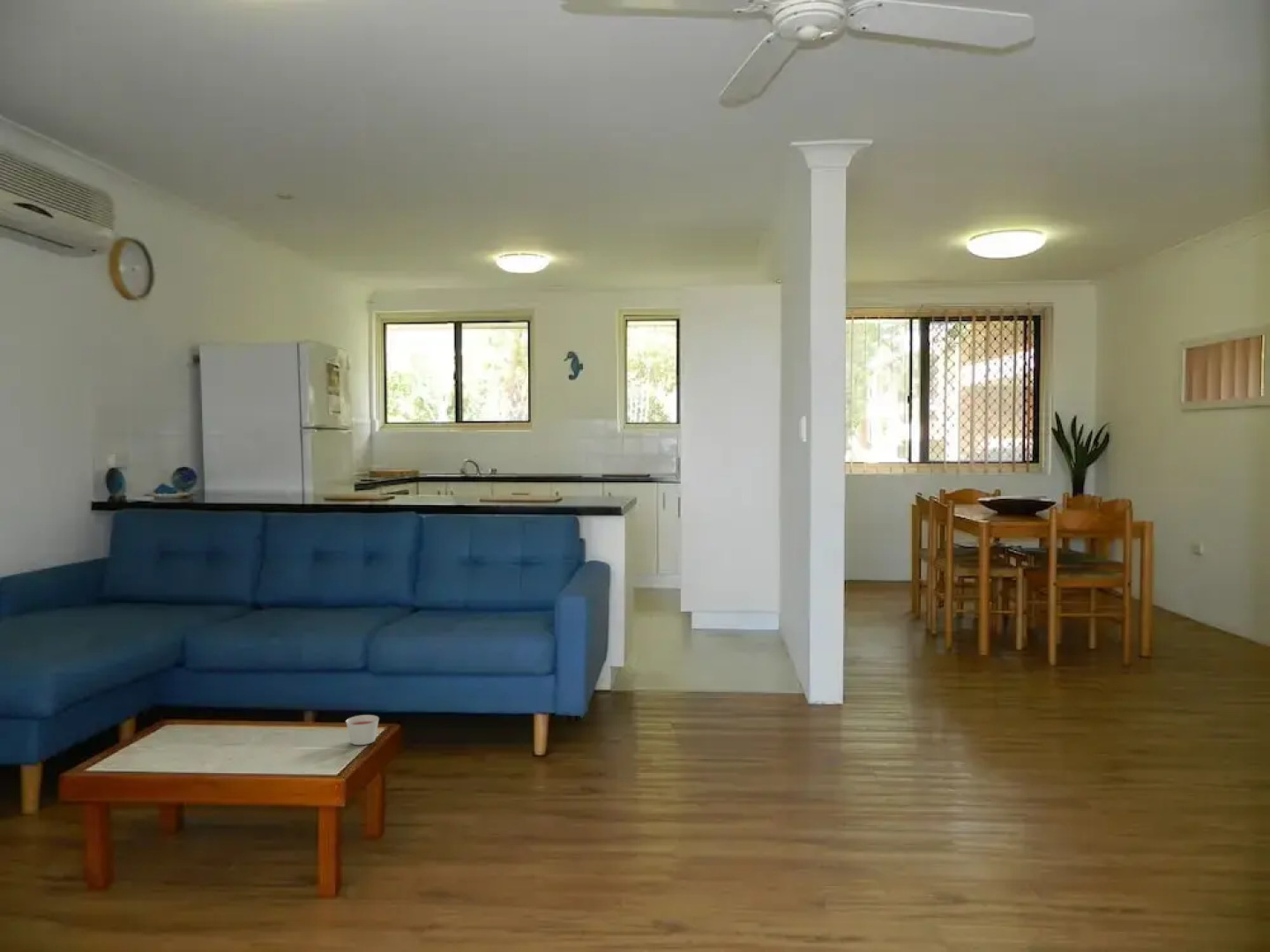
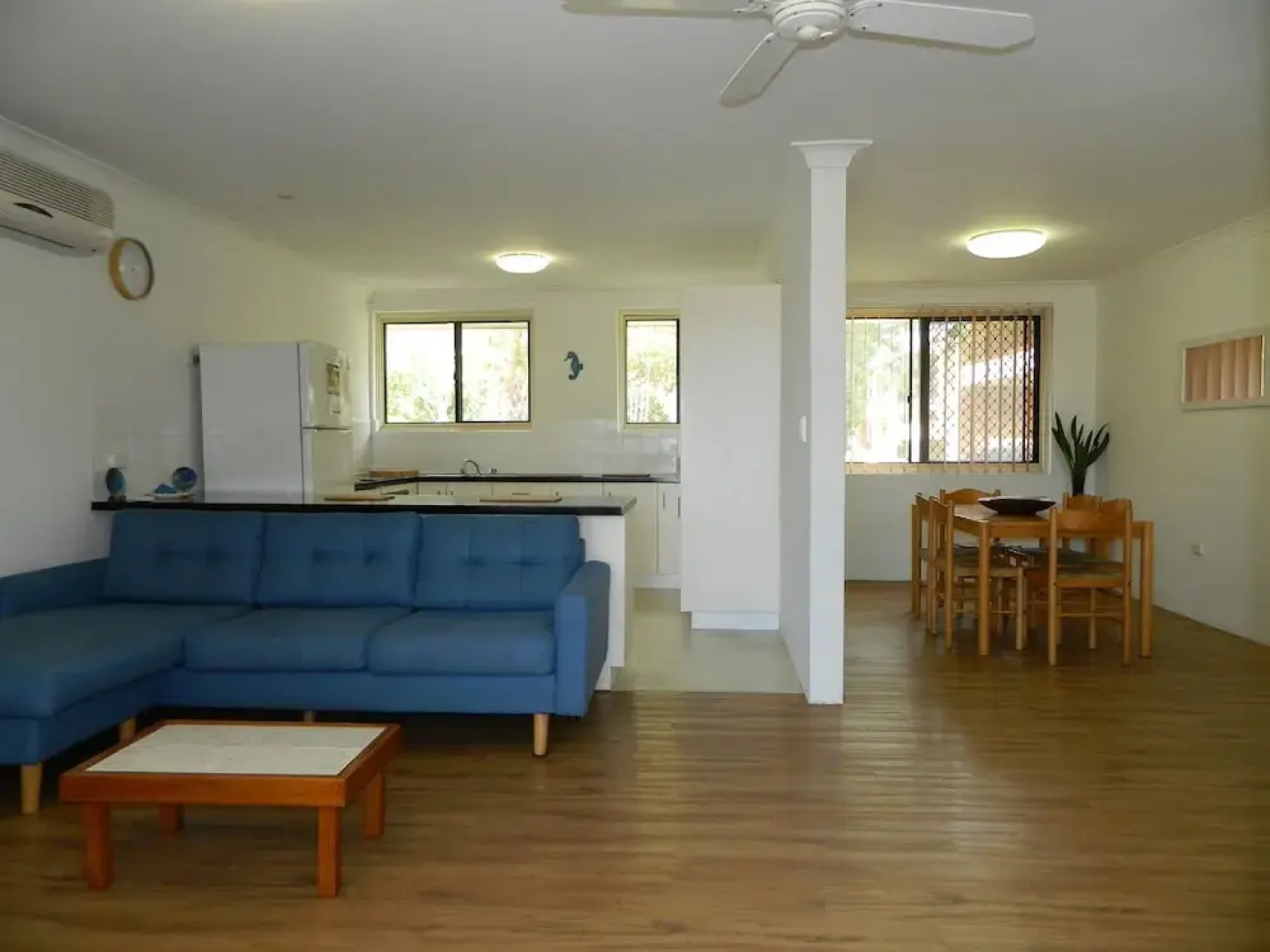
- candle [345,714,380,746]
